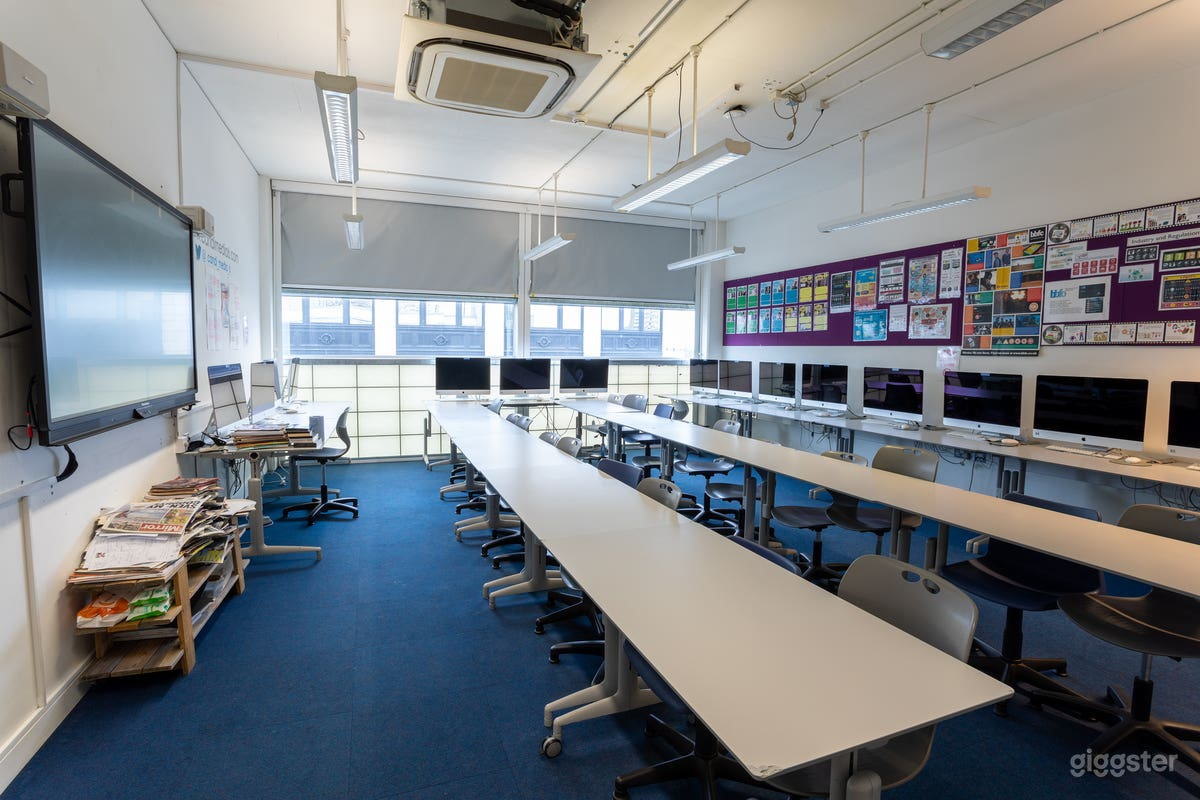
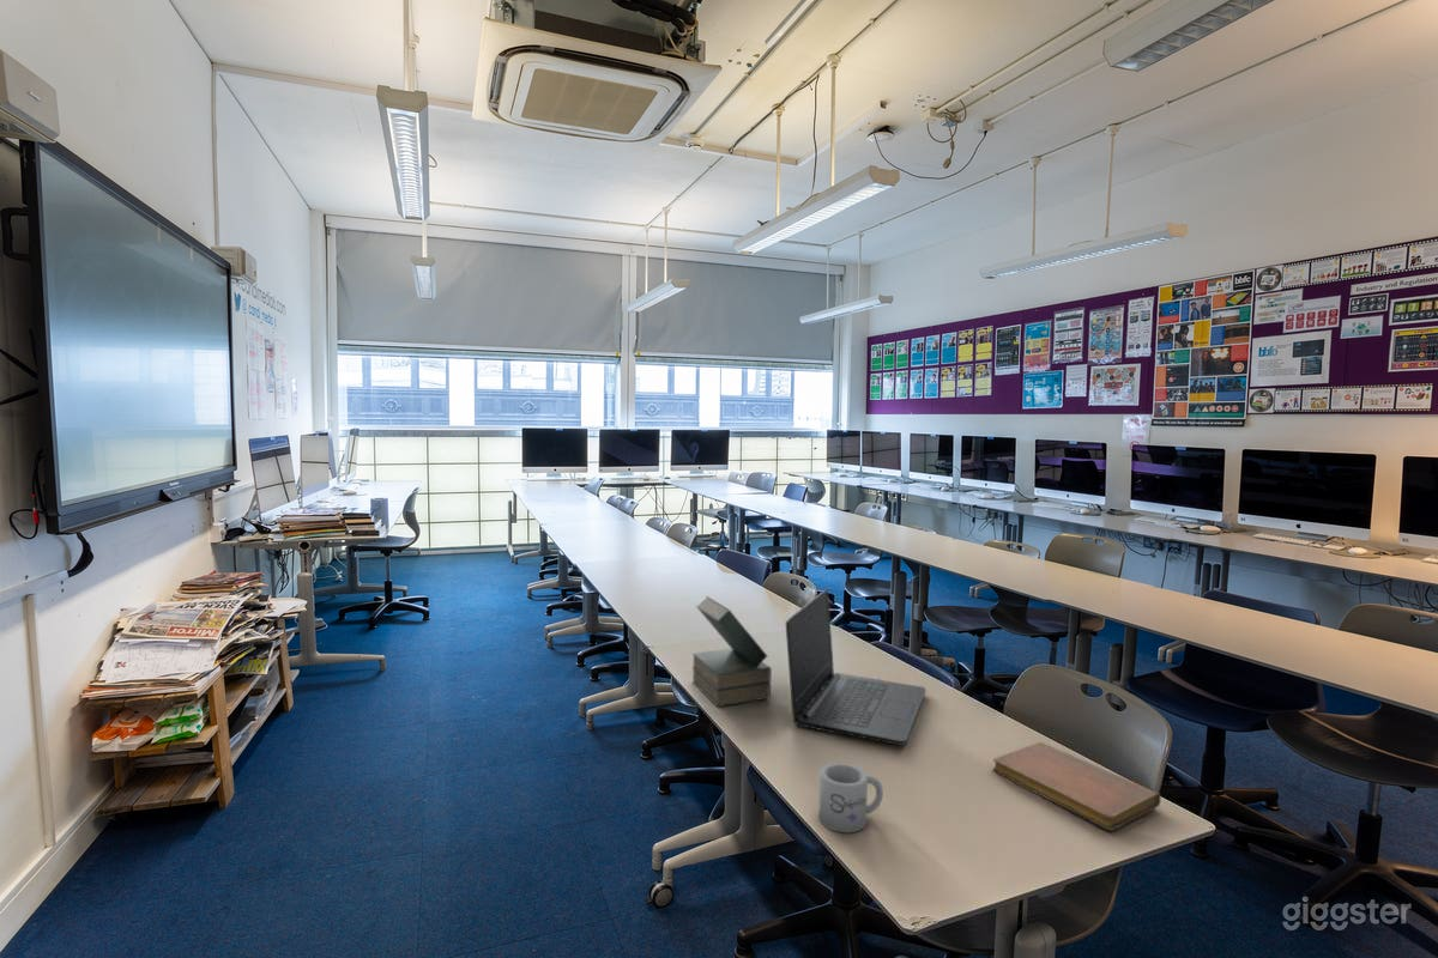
+ book [691,595,773,708]
+ notebook [992,741,1162,832]
+ mug [817,762,884,833]
+ laptop [785,589,928,746]
